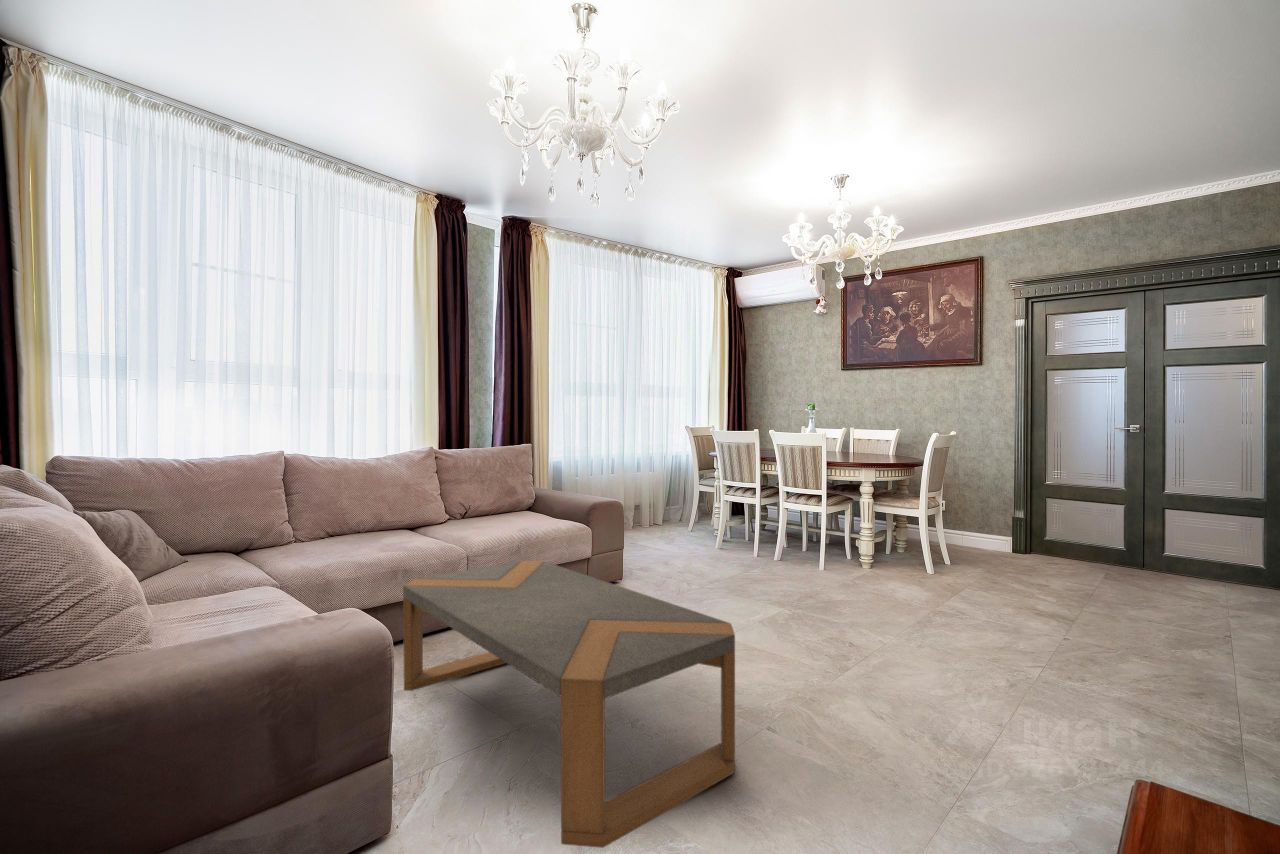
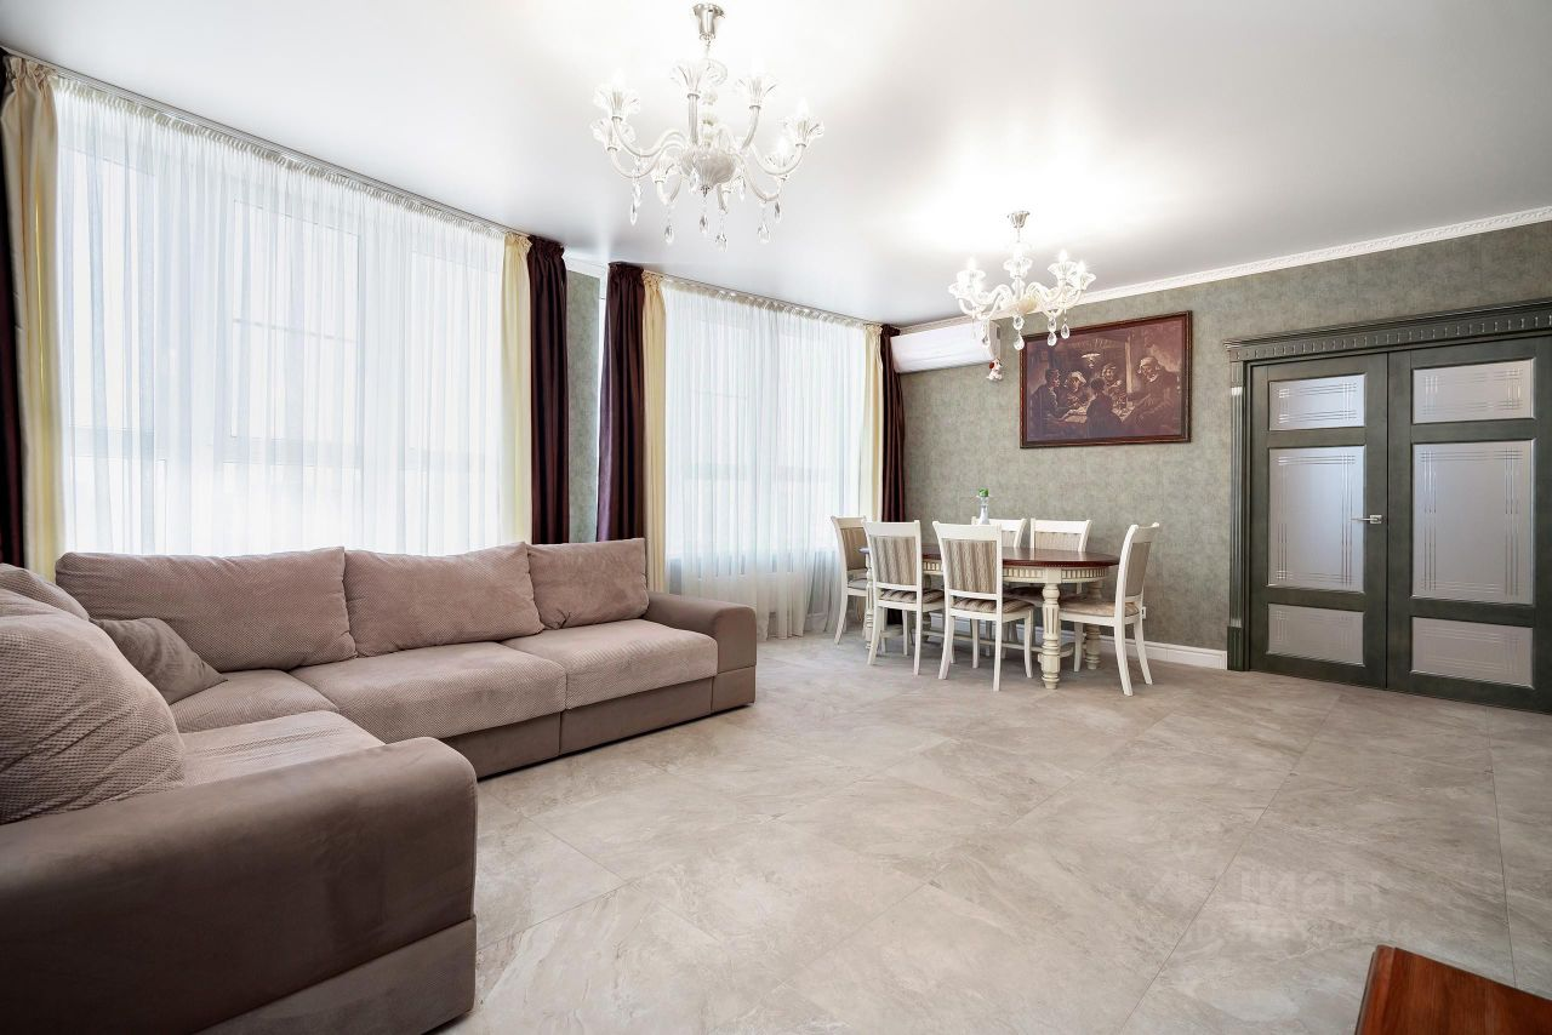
- coffee table [402,560,736,849]
